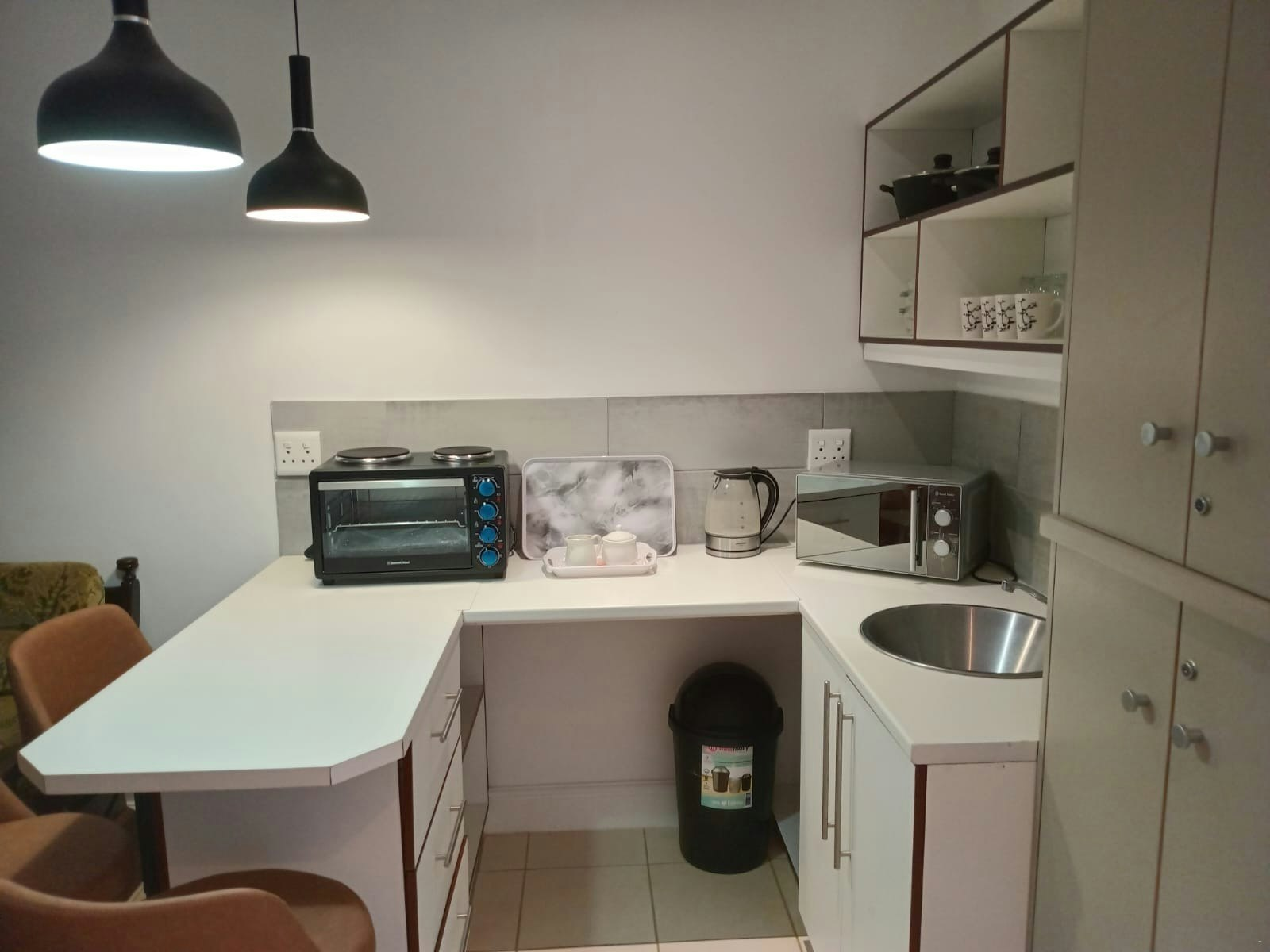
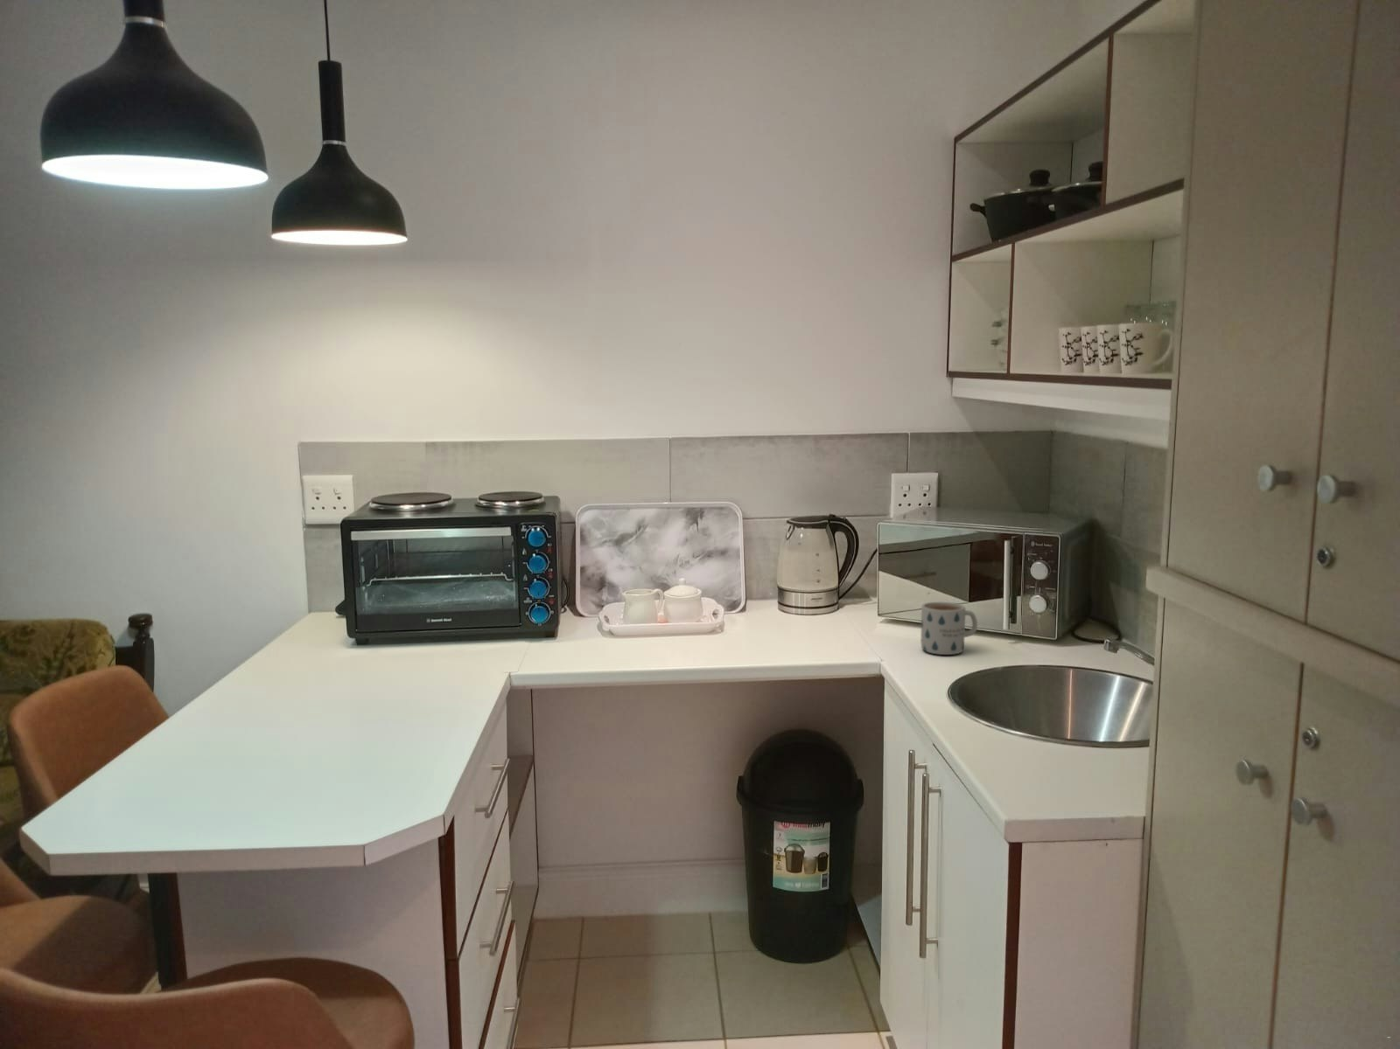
+ mug [920,602,978,656]
